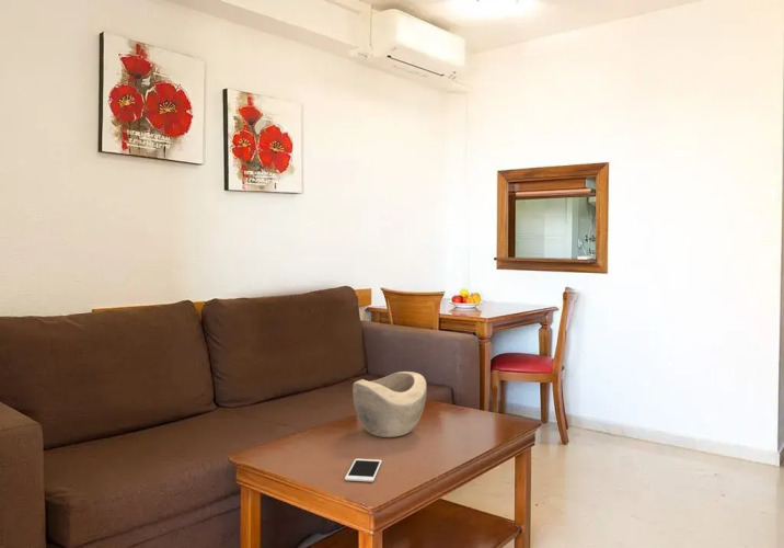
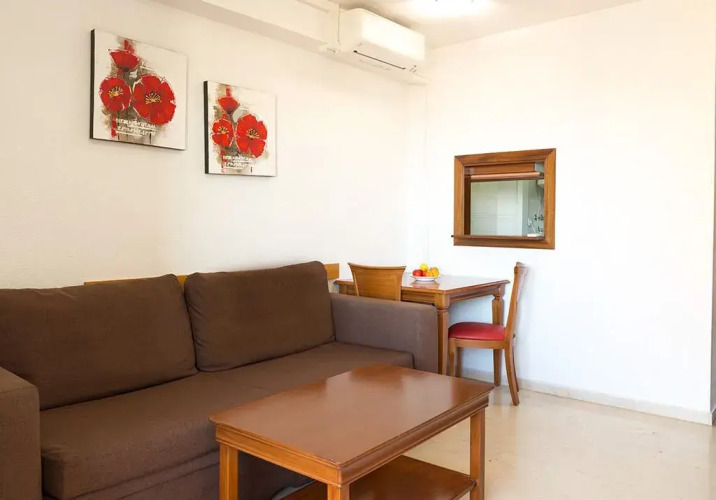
- decorative bowl [351,370,428,438]
- cell phone [344,458,383,482]
